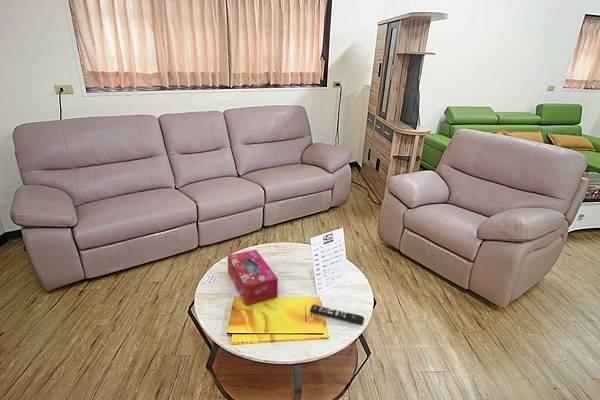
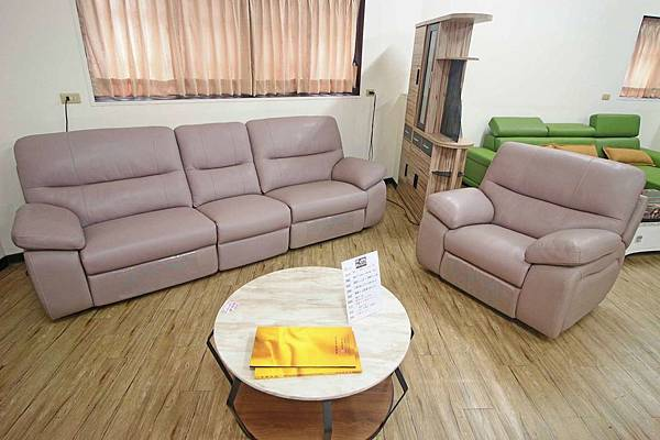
- tissue box [227,249,279,306]
- remote control [309,304,365,326]
